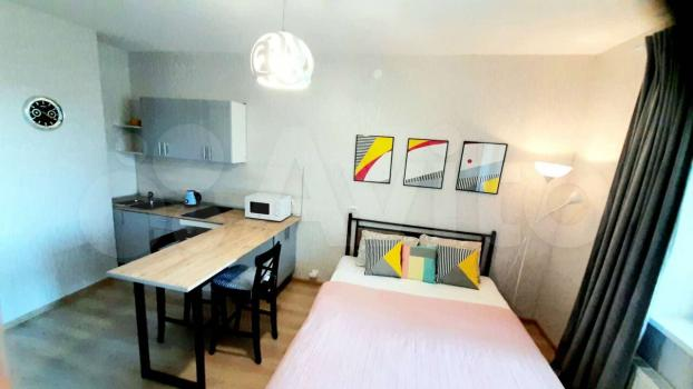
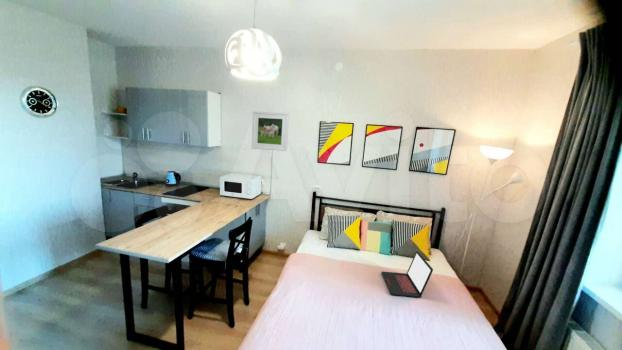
+ laptop [380,250,434,299]
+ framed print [251,110,290,152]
